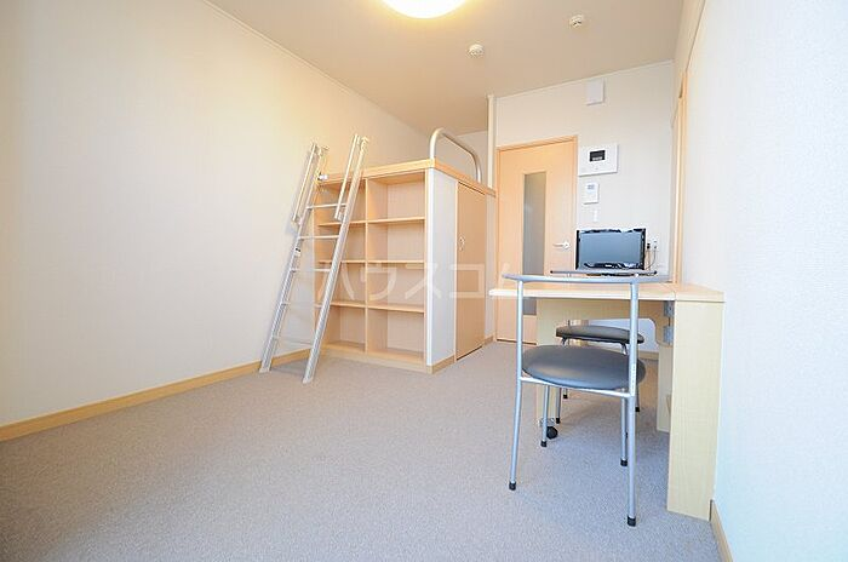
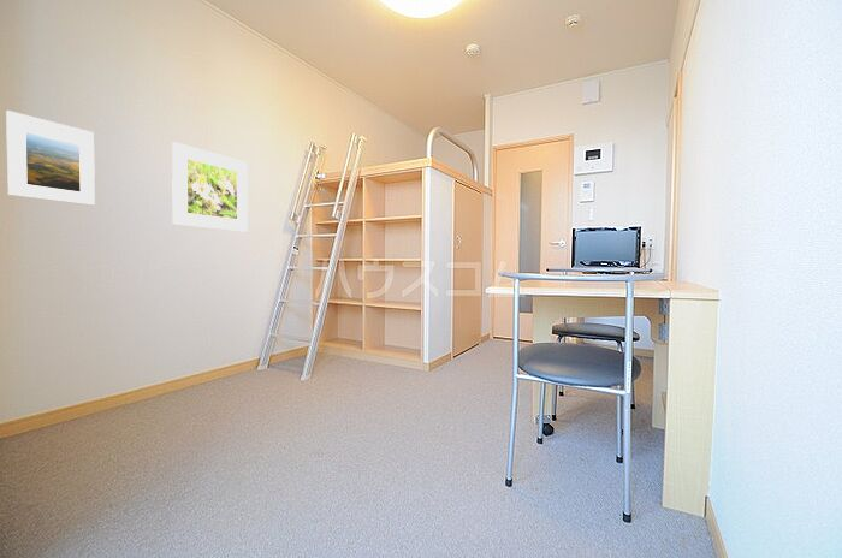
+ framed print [171,141,249,233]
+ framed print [5,109,96,207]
